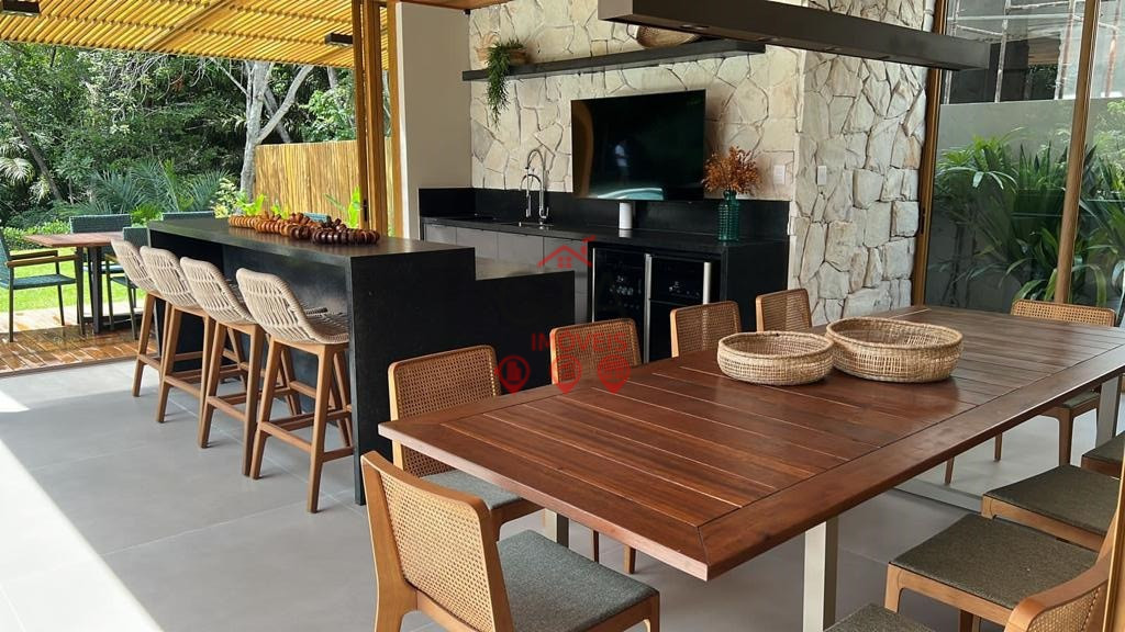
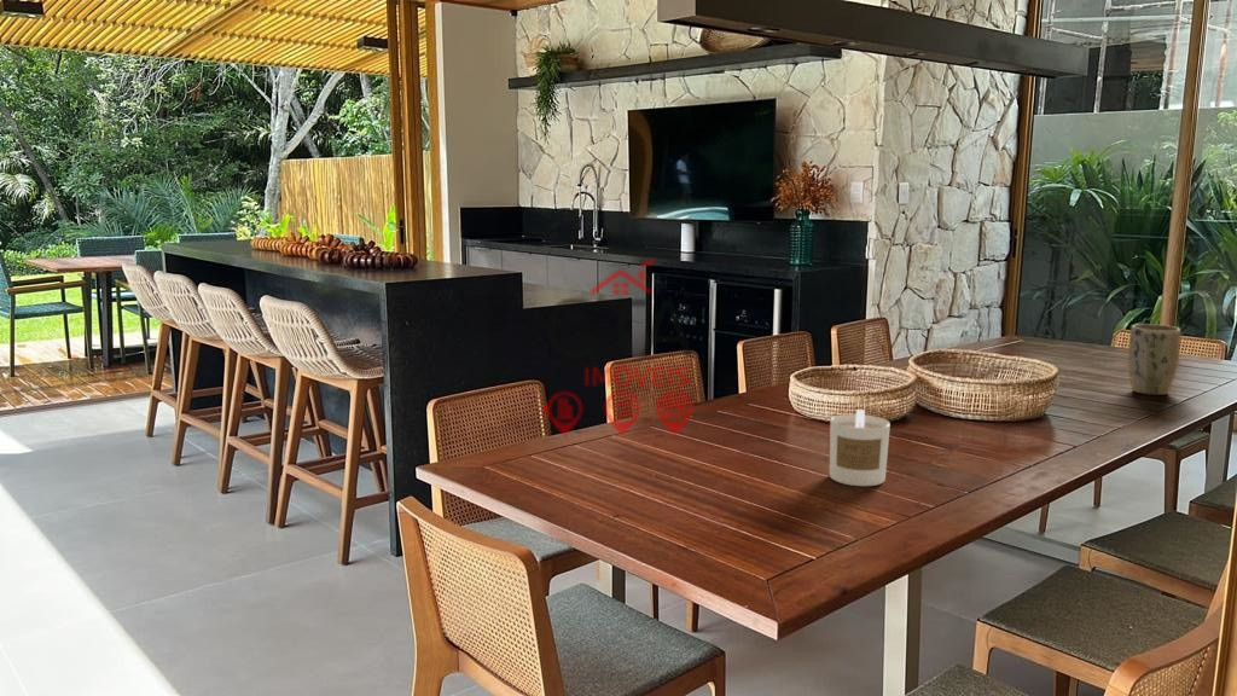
+ candle [829,408,892,487]
+ plant pot [1127,323,1181,396]
